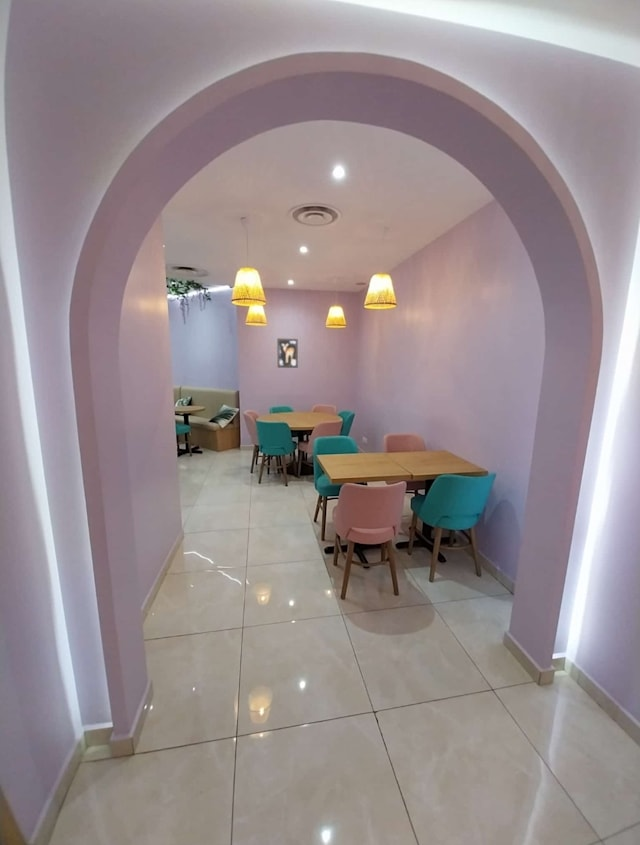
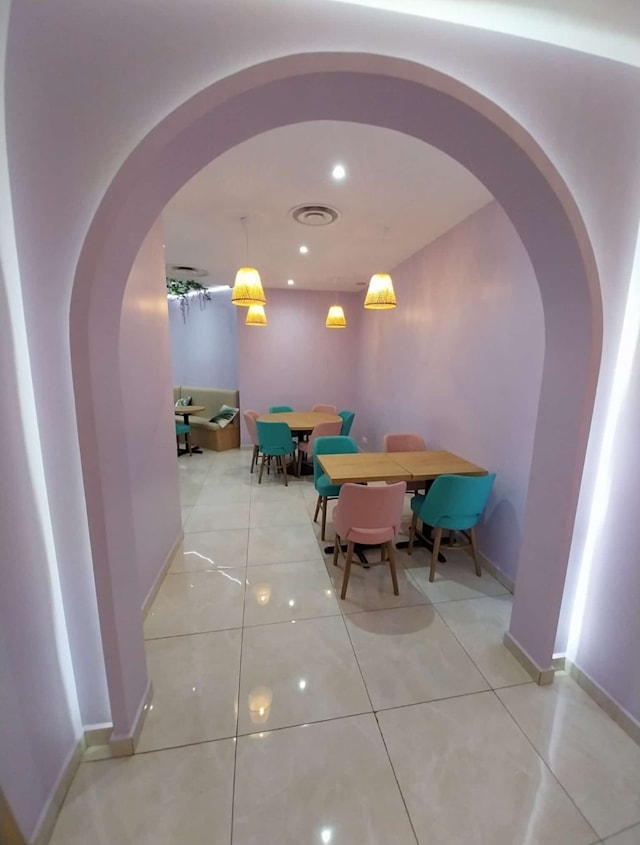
- wall art [276,337,299,369]
